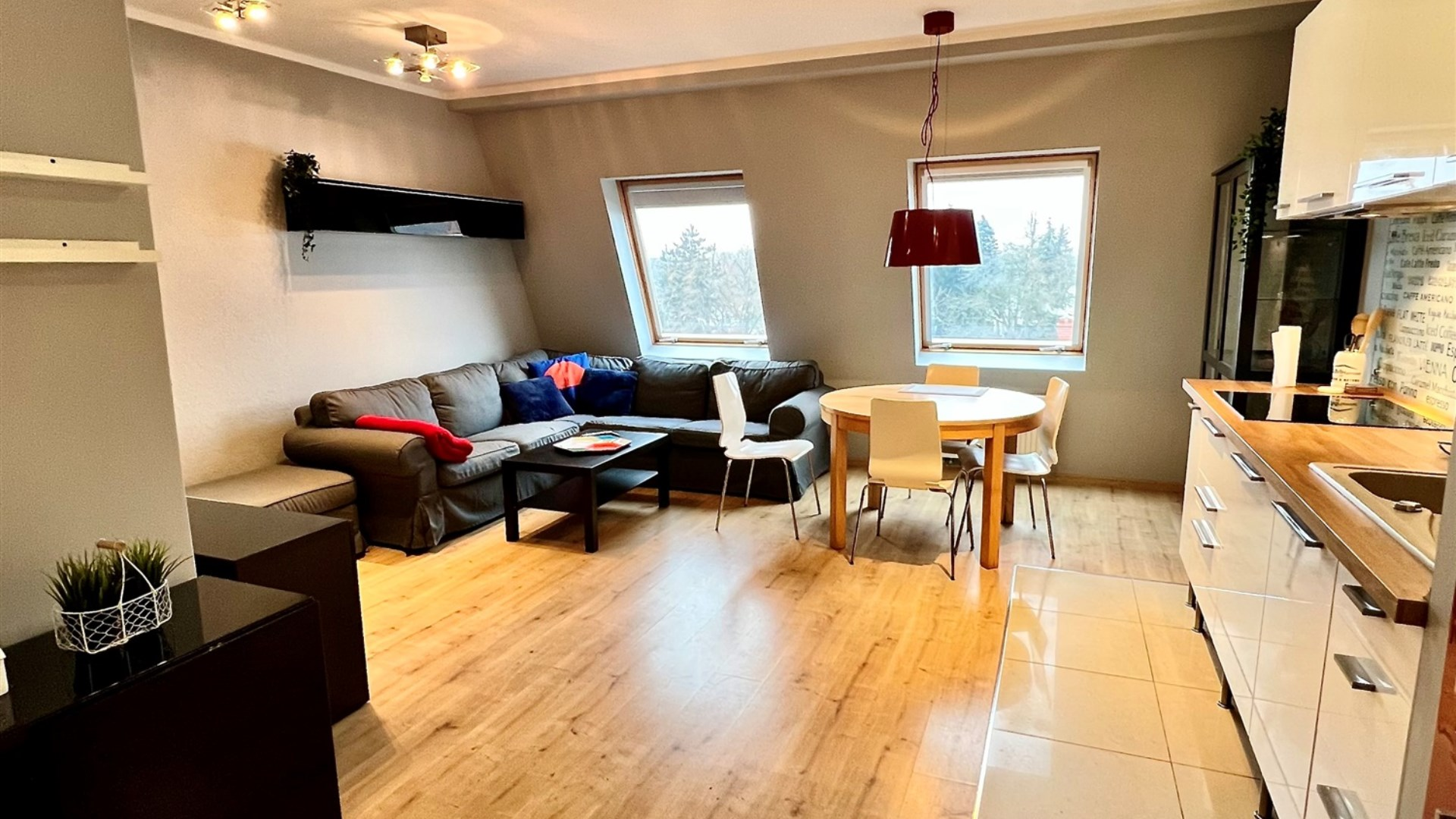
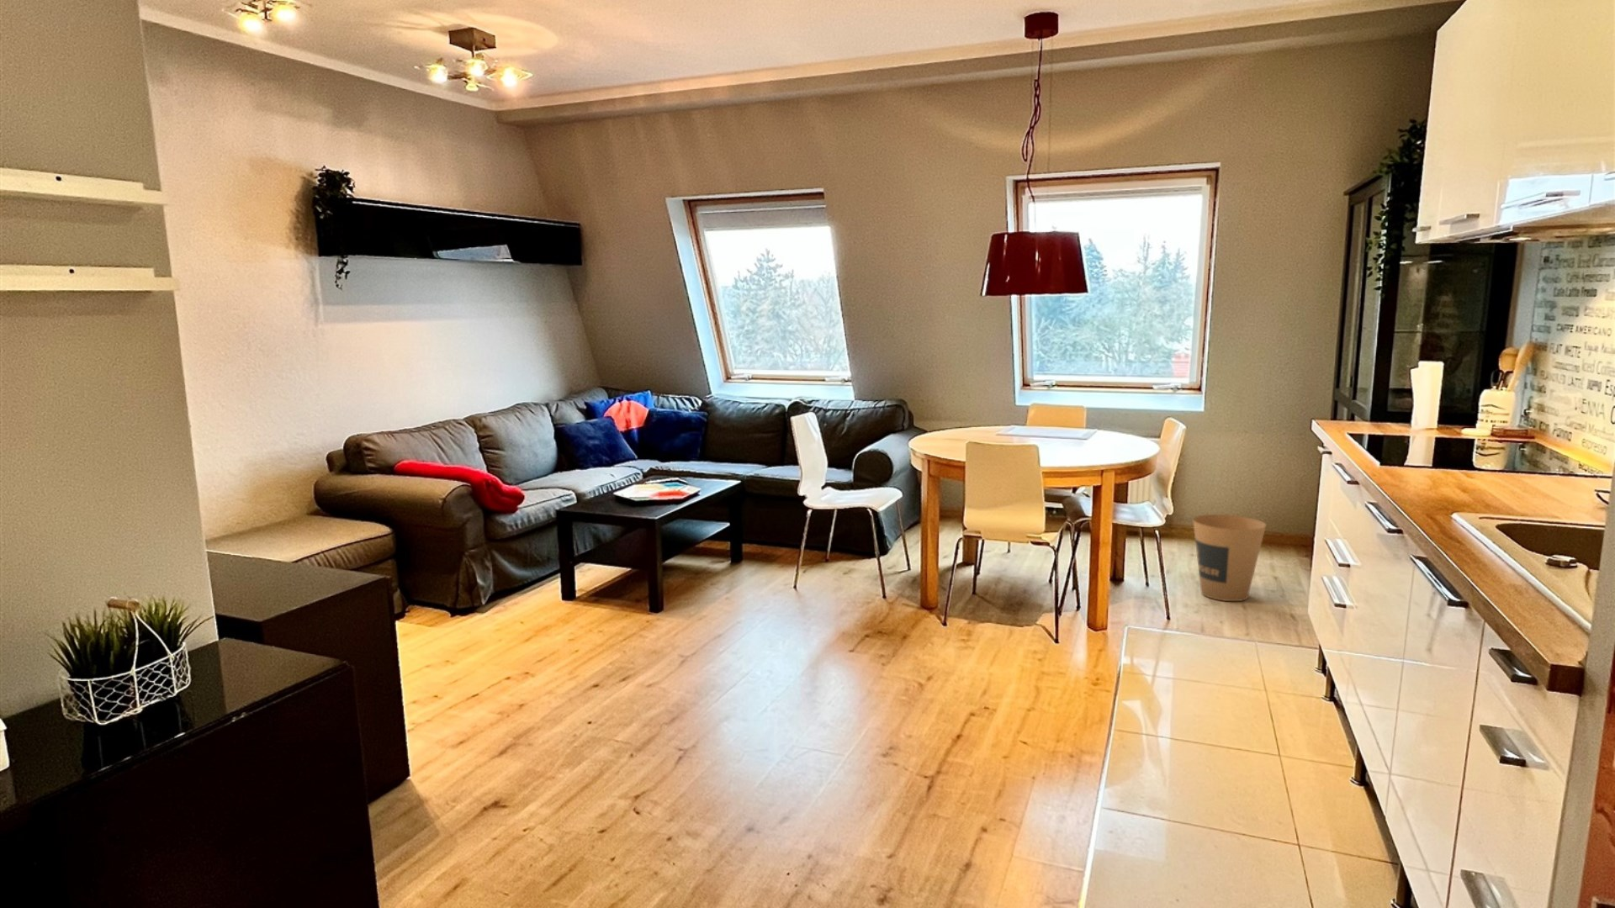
+ trash can [1192,513,1267,602]
